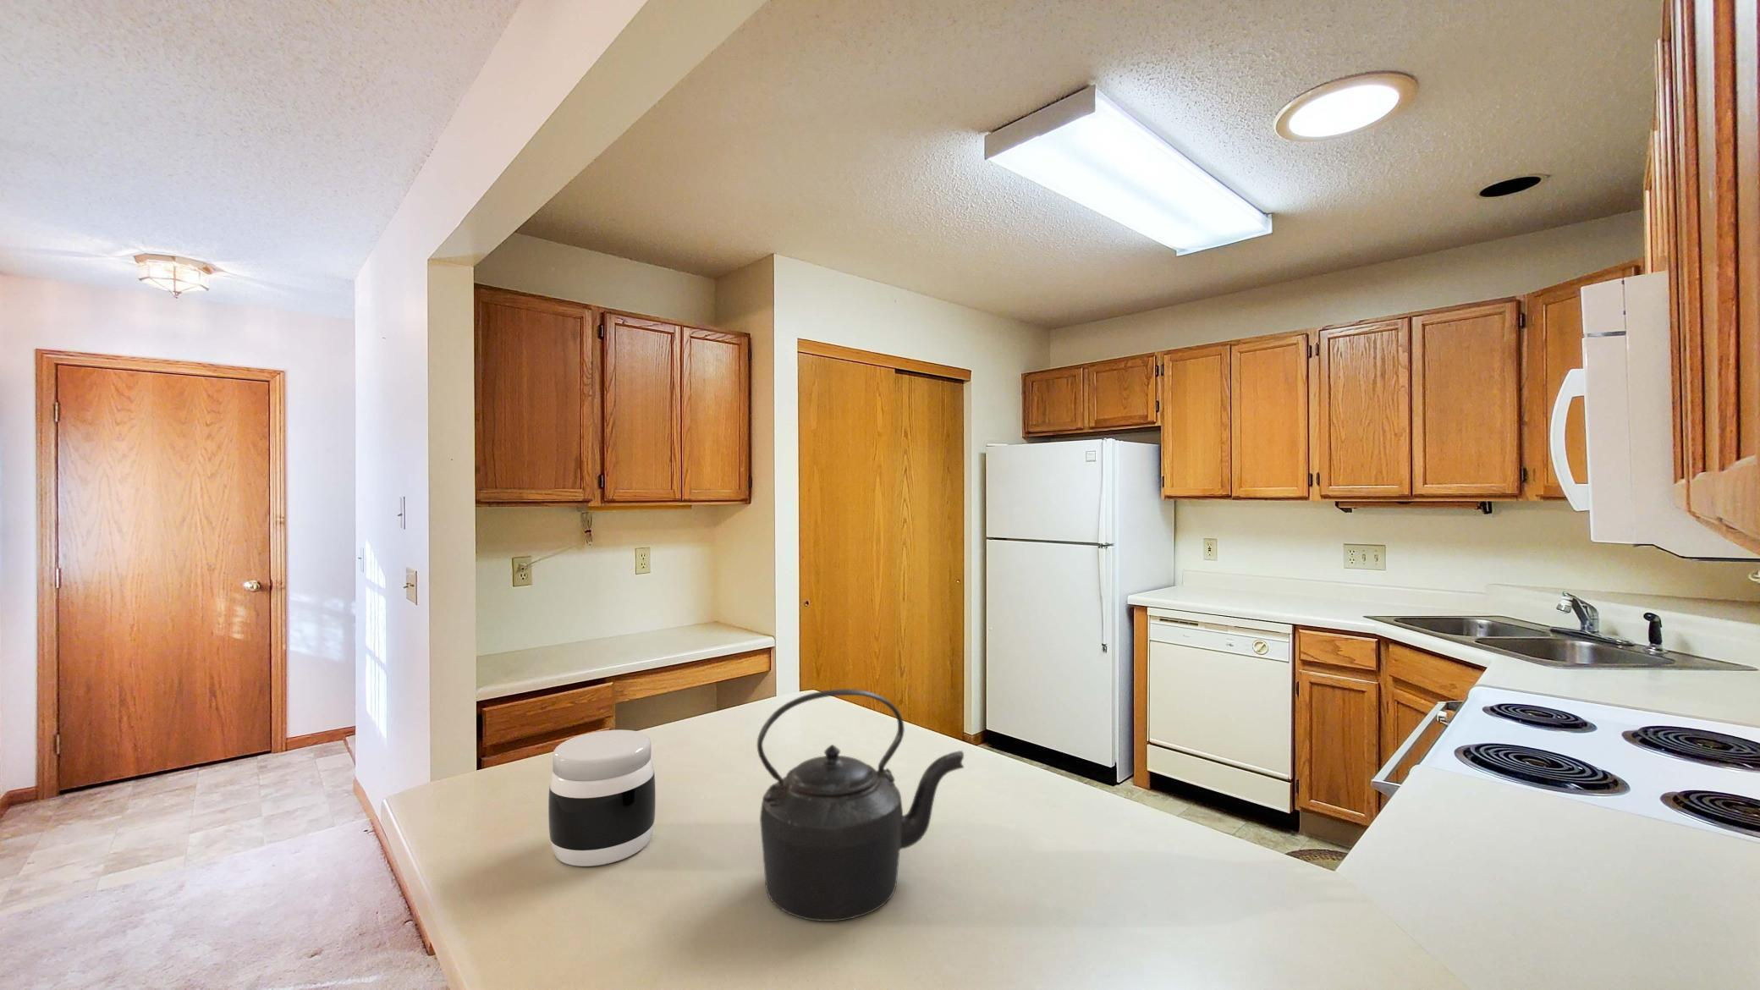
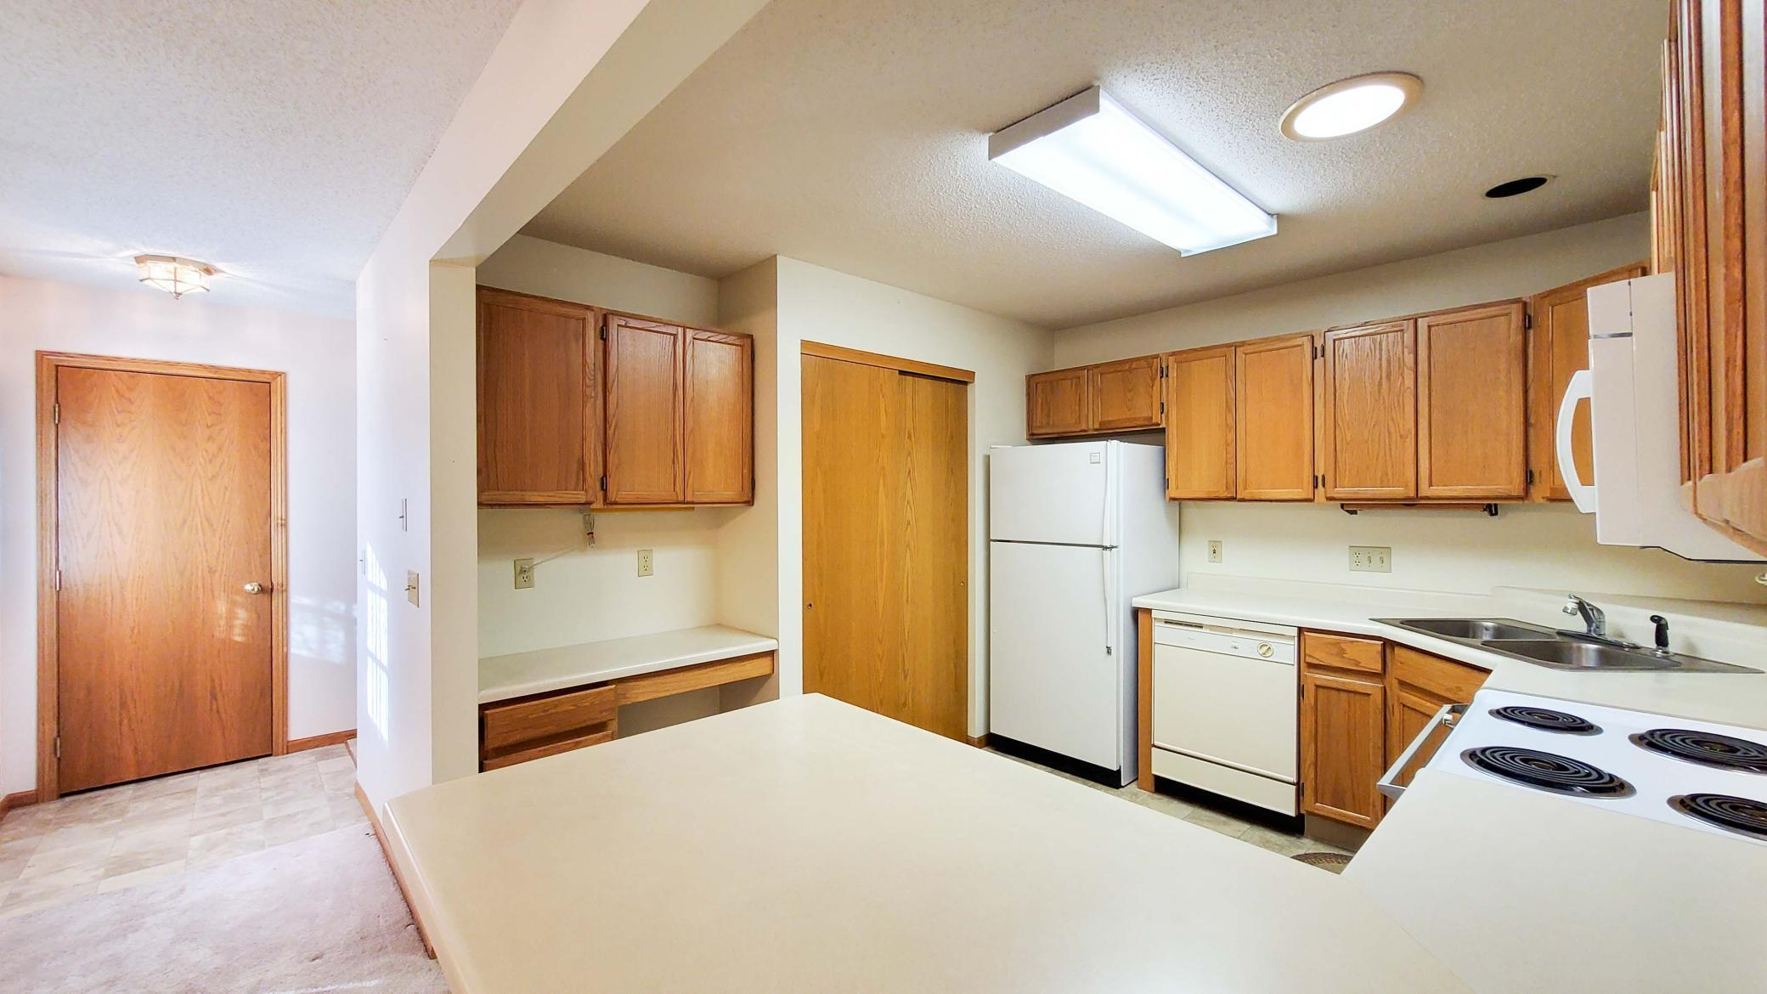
- jar [548,729,656,867]
- kettle [757,688,965,922]
